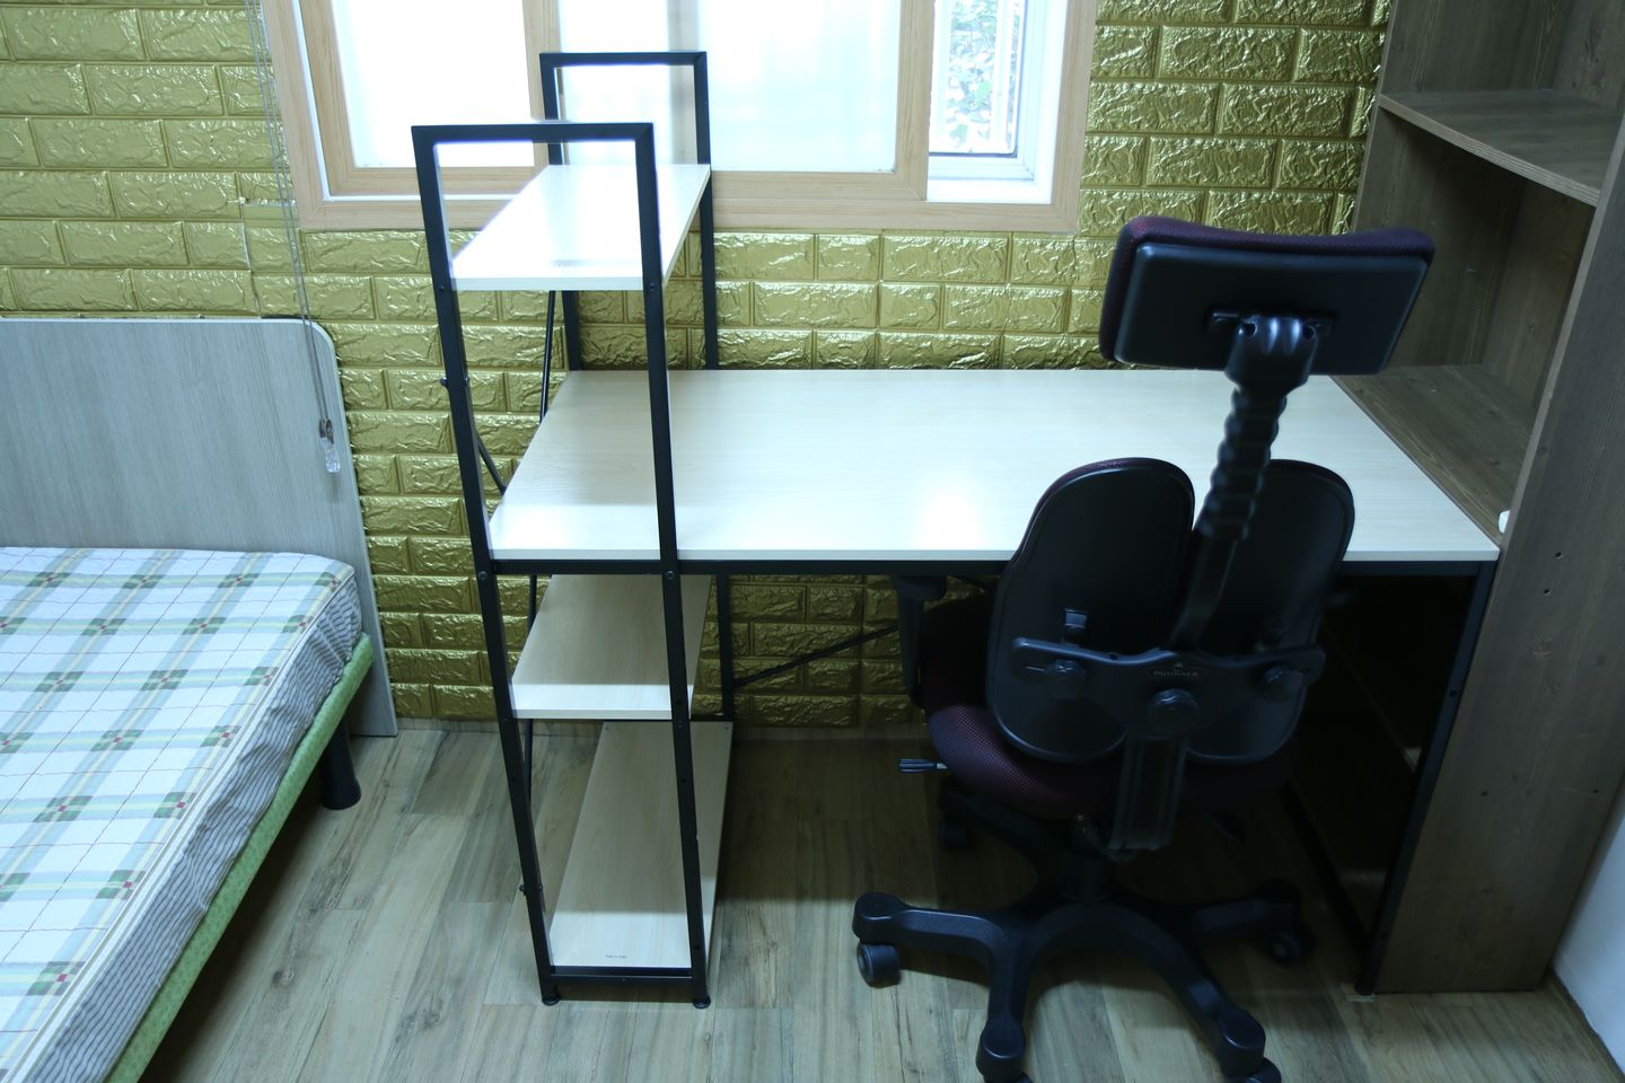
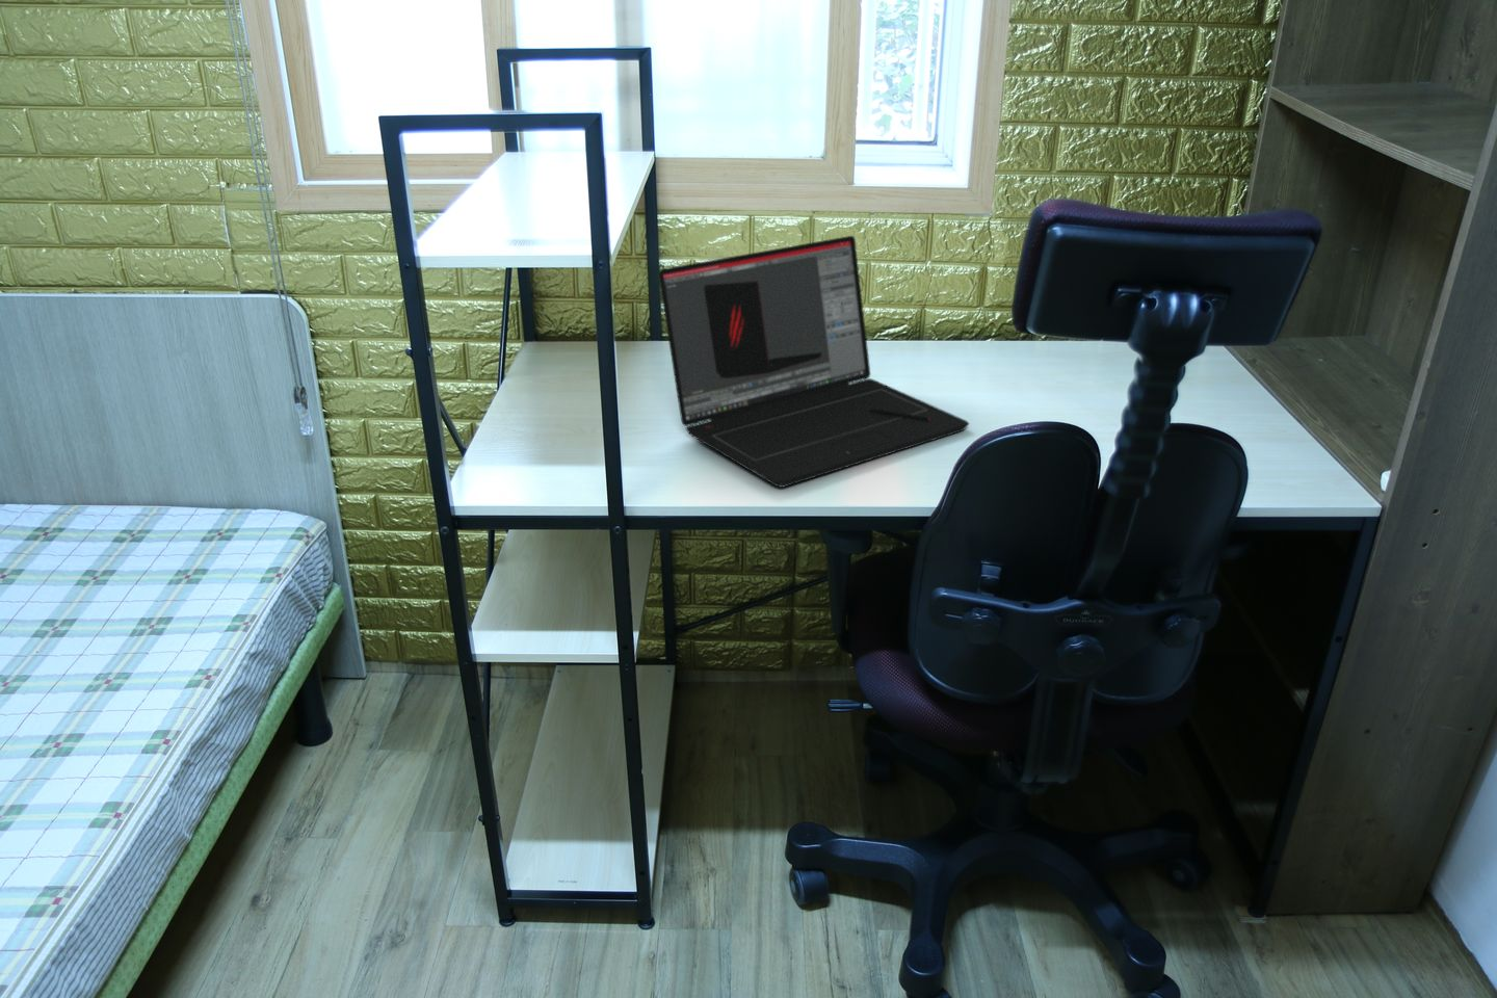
+ laptop [657,235,970,489]
